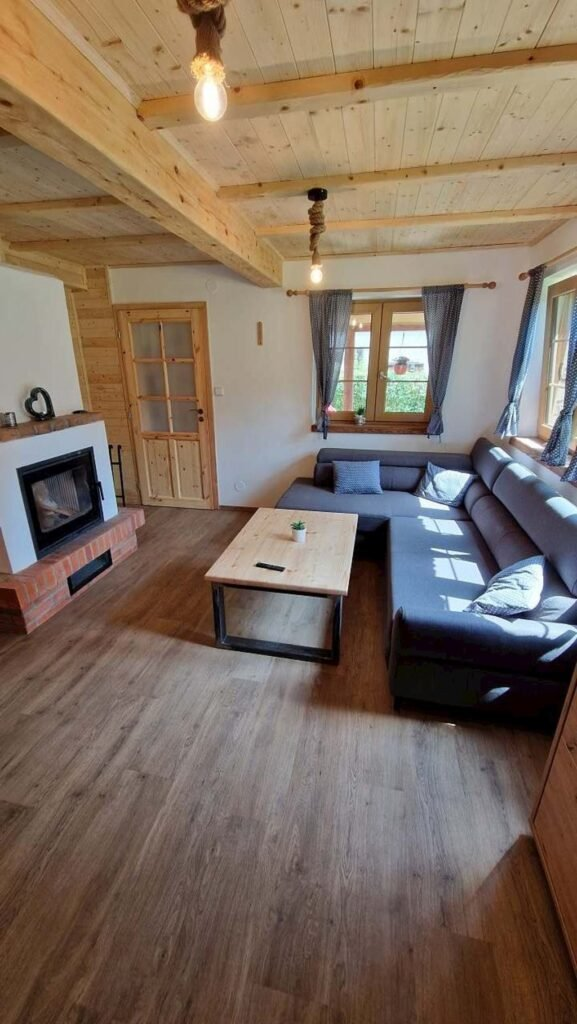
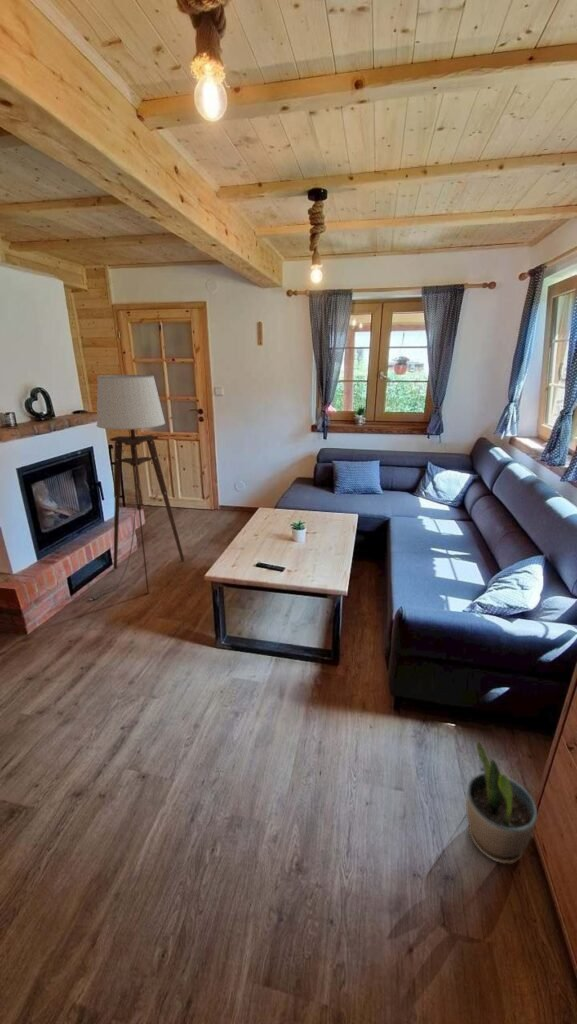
+ floor lamp [88,374,185,601]
+ potted plant [465,740,538,865]
